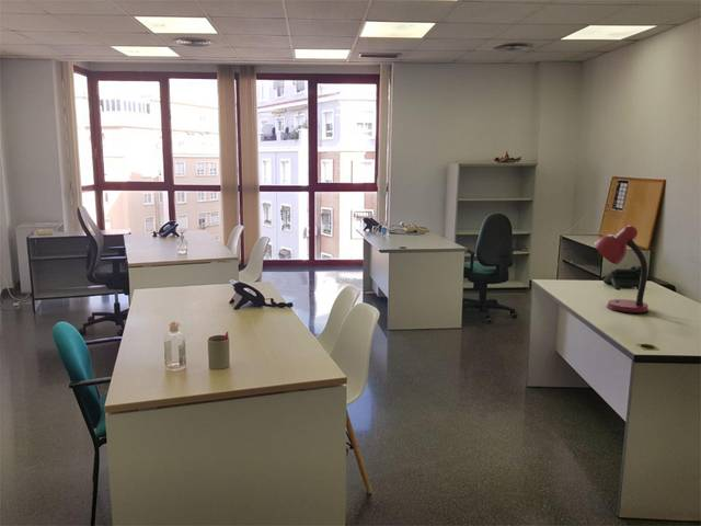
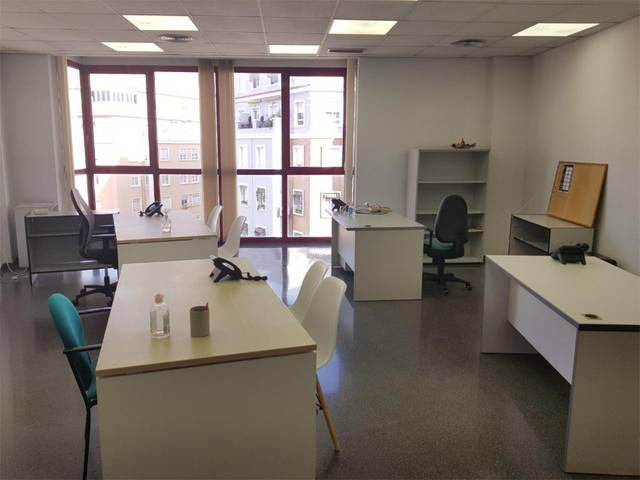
- desk lamp [594,225,650,315]
